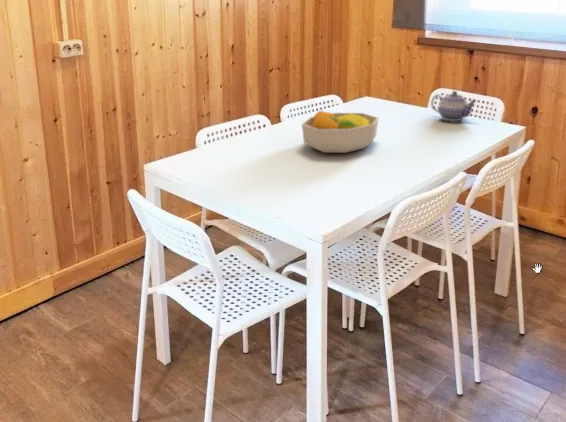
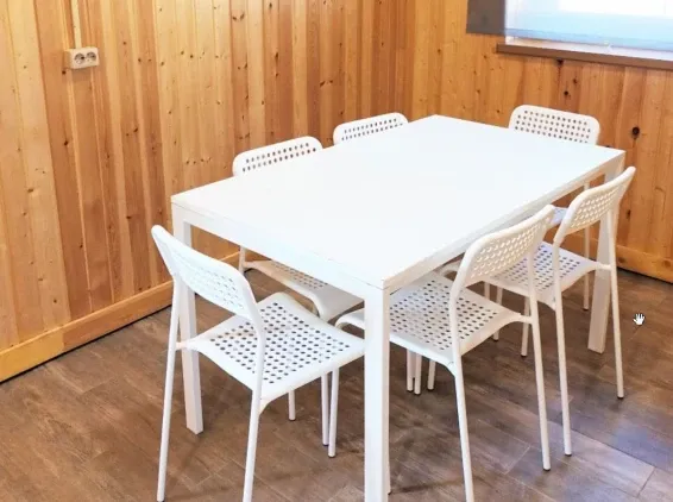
- fruit bowl [301,110,380,154]
- teapot [430,90,478,122]
